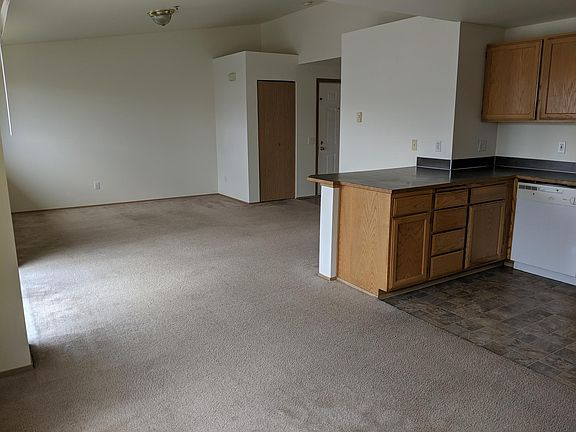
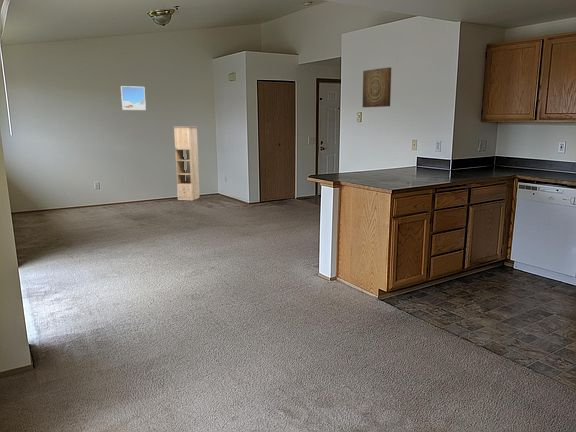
+ storage cabinet [173,126,201,202]
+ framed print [120,85,147,111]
+ wall art [362,66,392,108]
